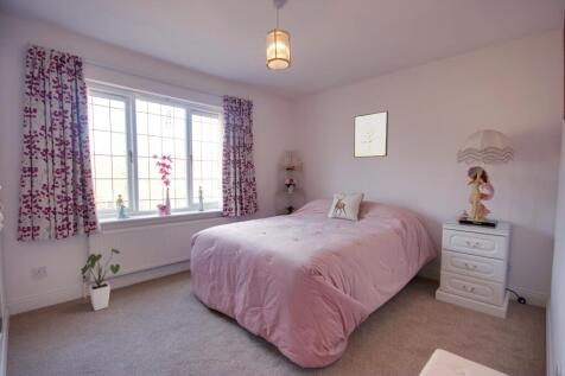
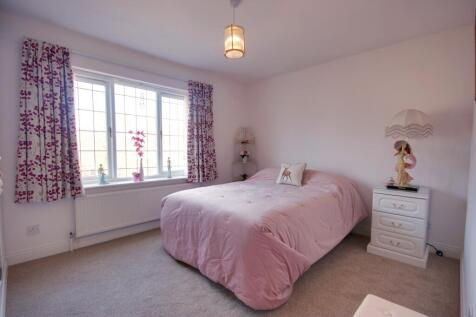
- wall art [353,110,389,159]
- house plant [80,248,121,312]
